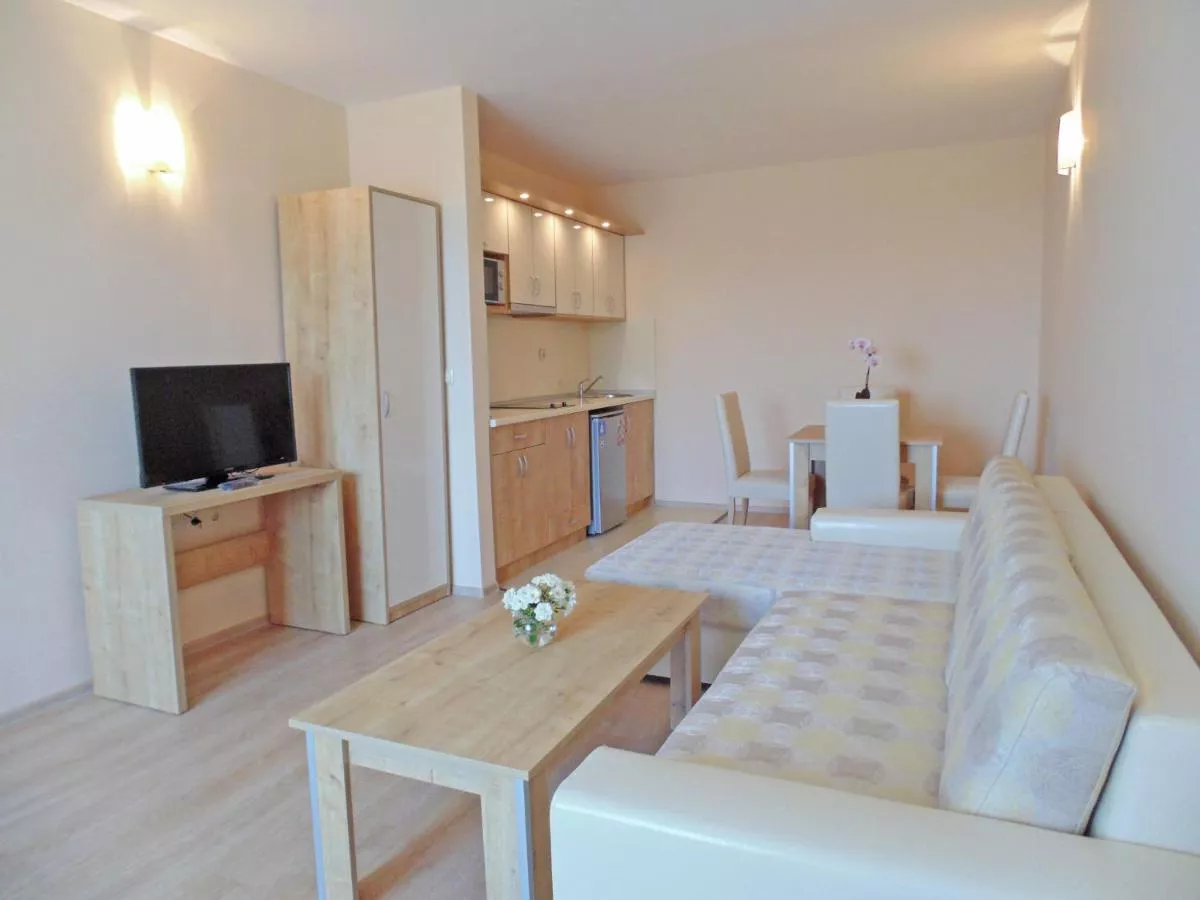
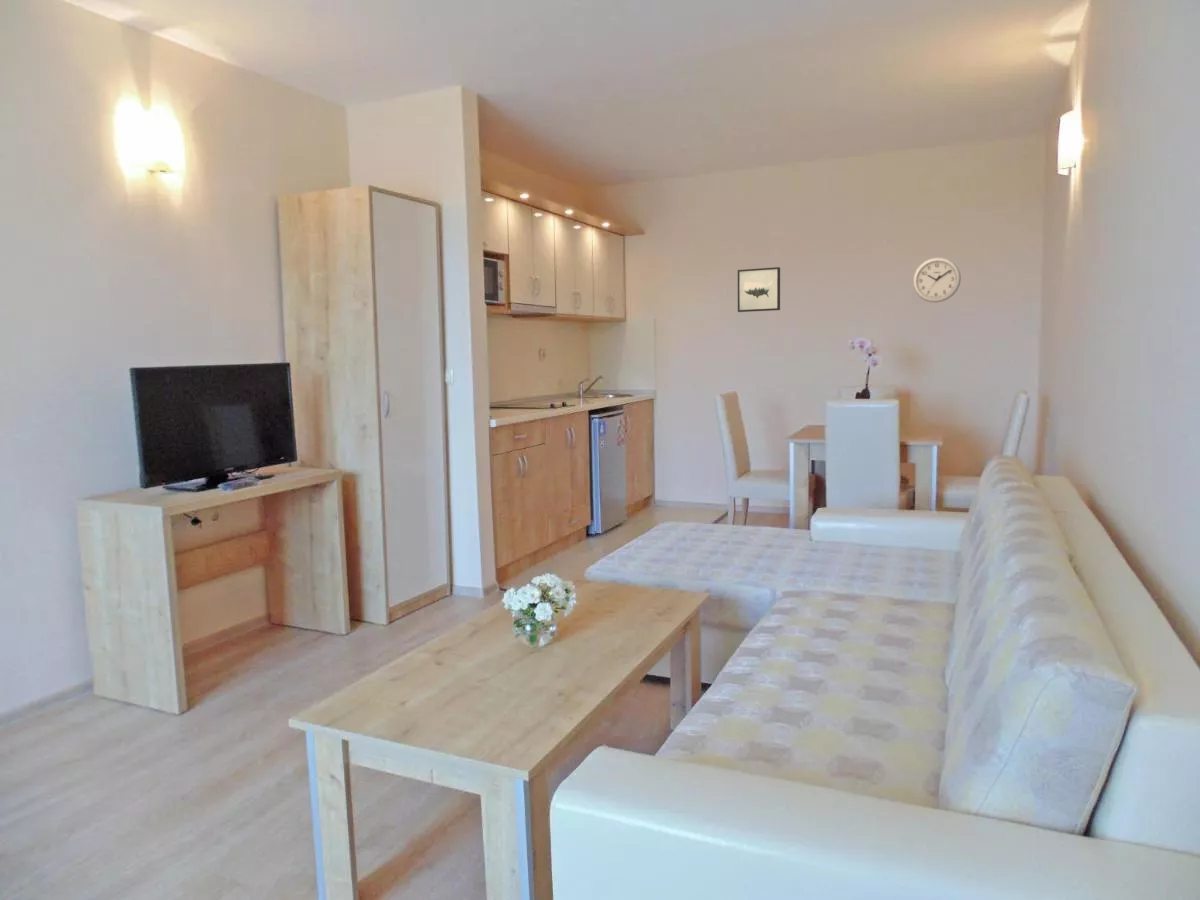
+ wall clock [912,256,962,304]
+ wall art [737,266,781,313]
